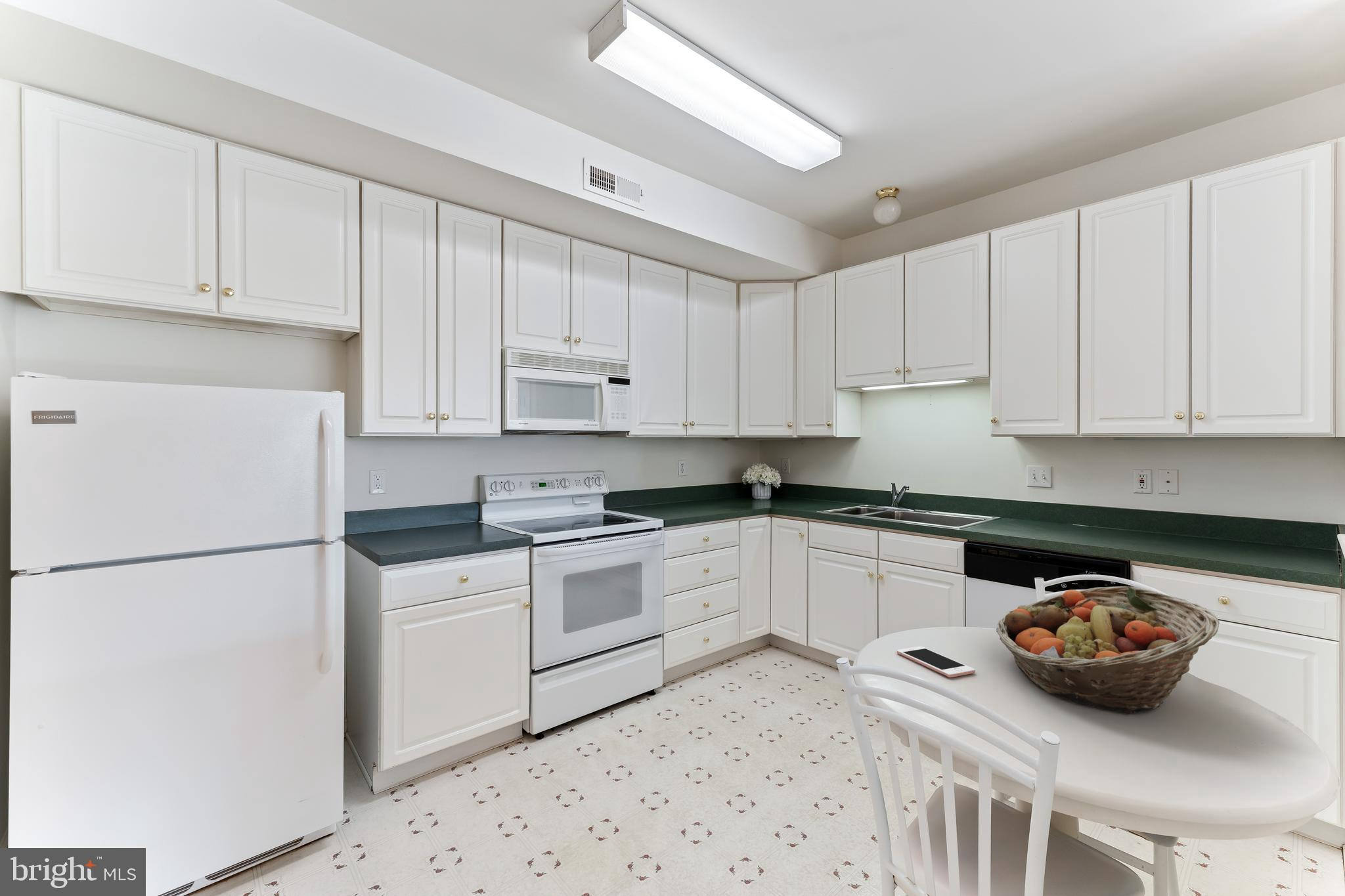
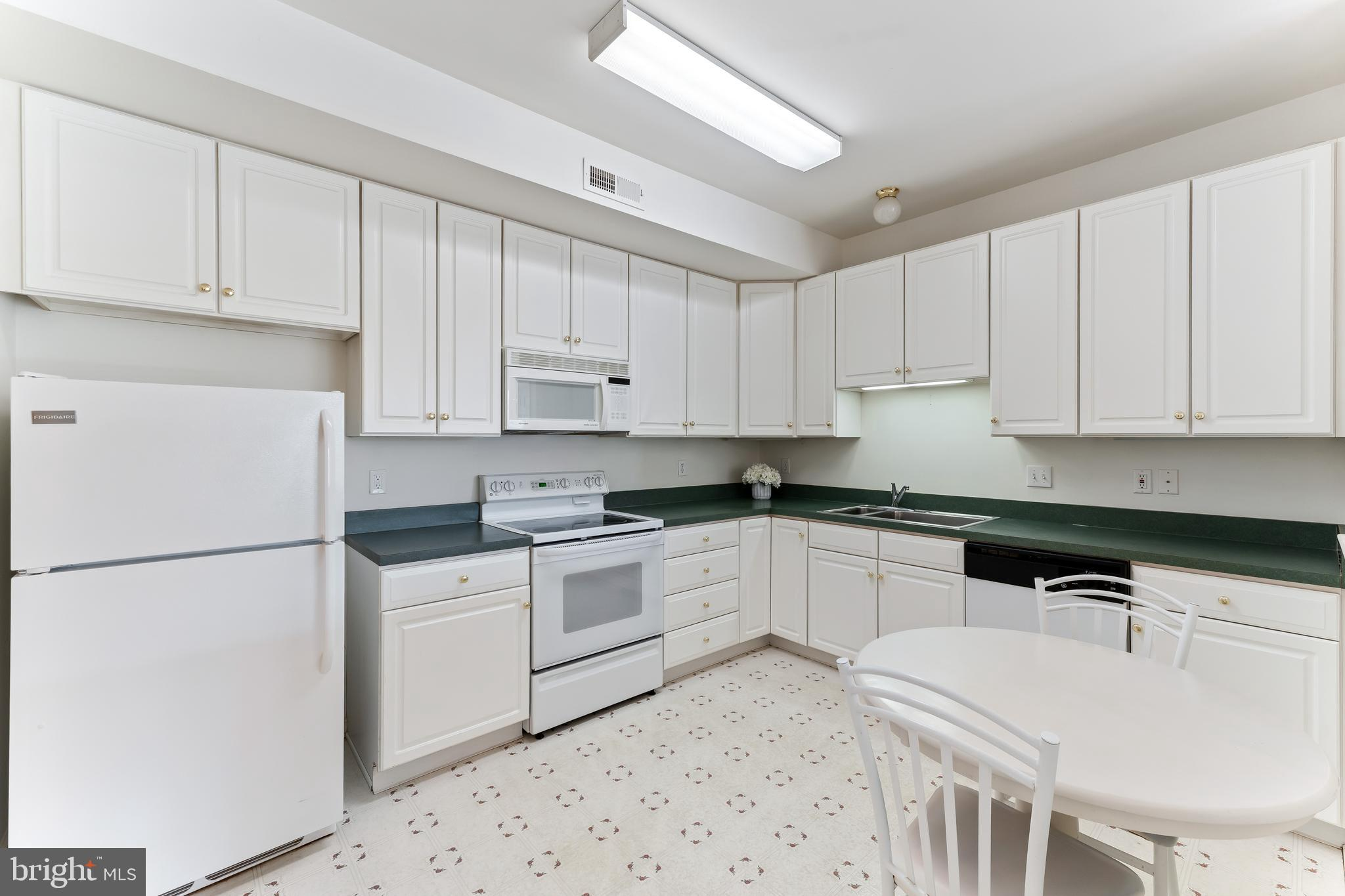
- fruit basket [996,586,1220,715]
- cell phone [896,646,976,678]
